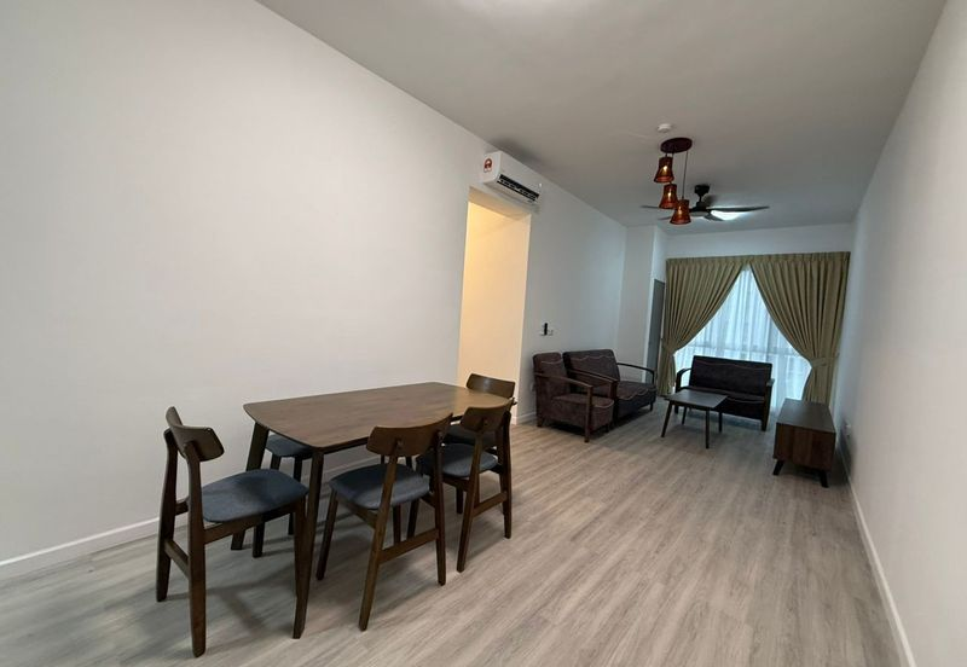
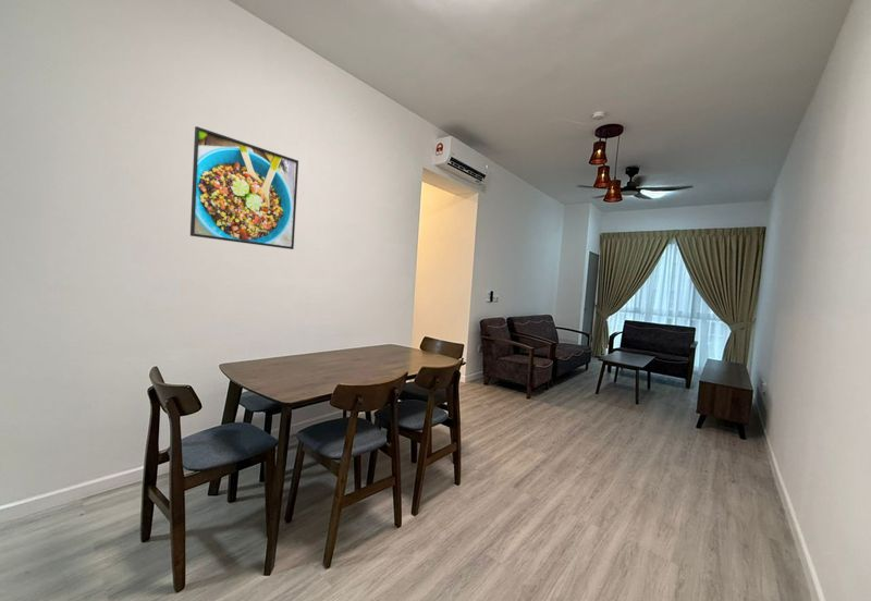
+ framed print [189,125,299,250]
